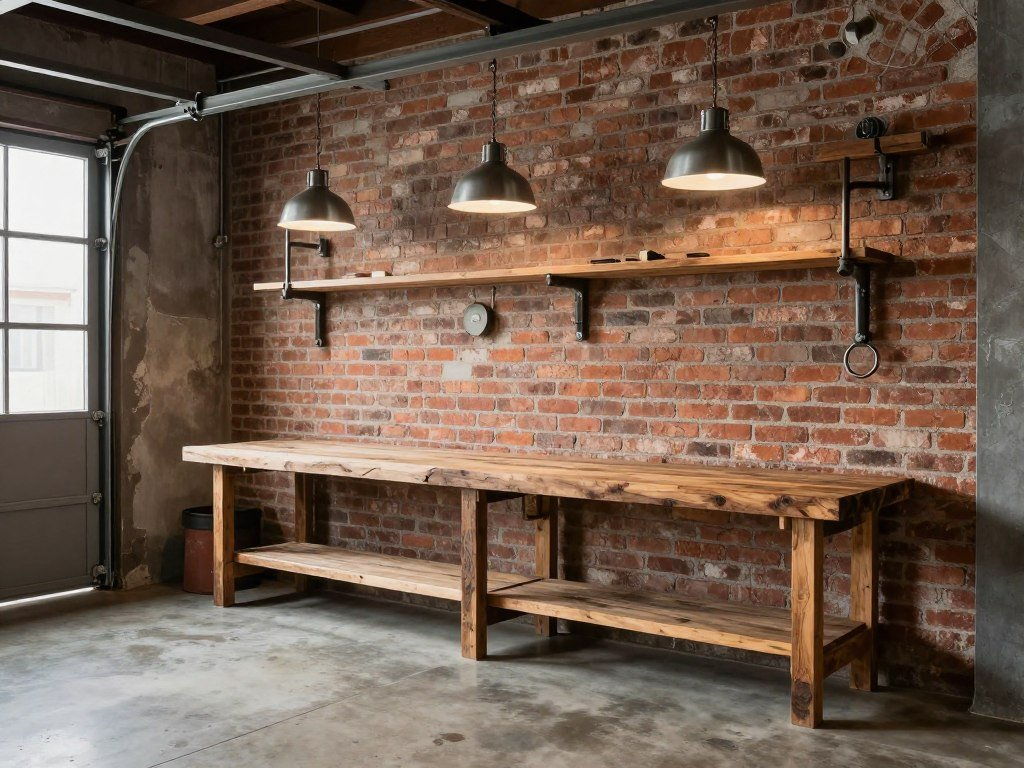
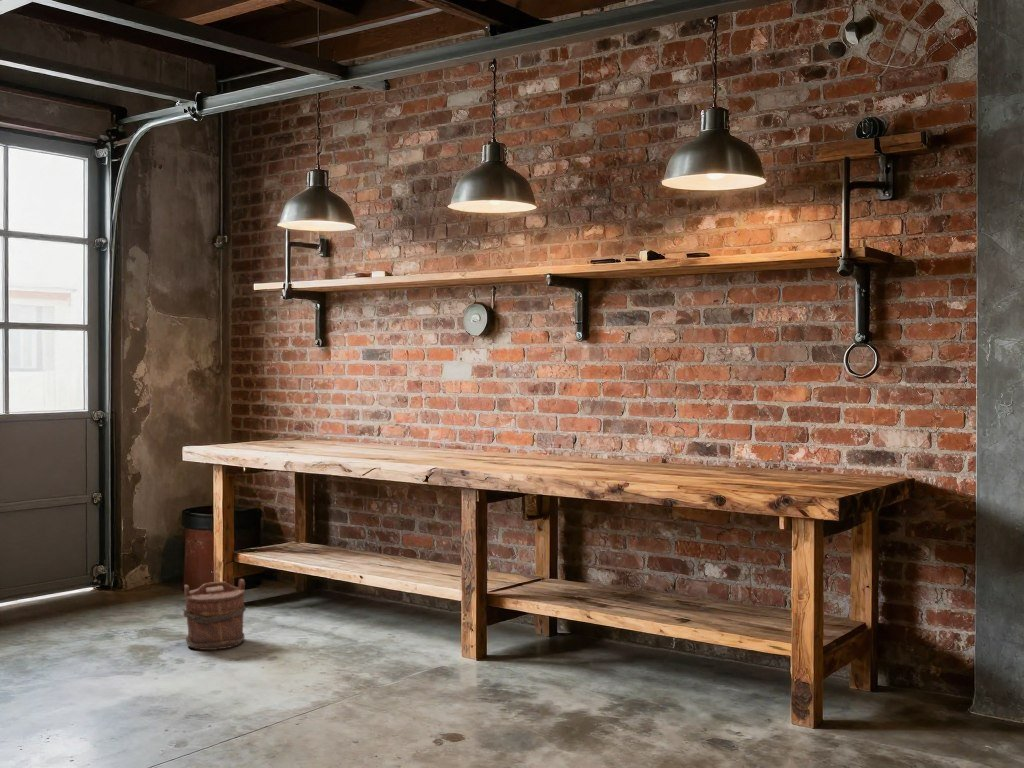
+ bucket [181,578,247,651]
